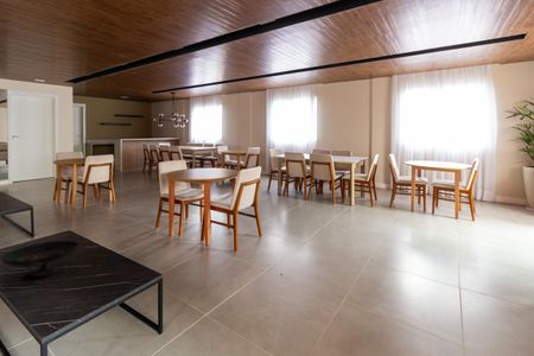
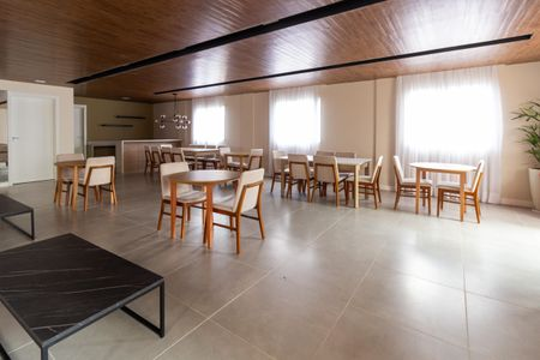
- decorative bowl [0,240,81,278]
